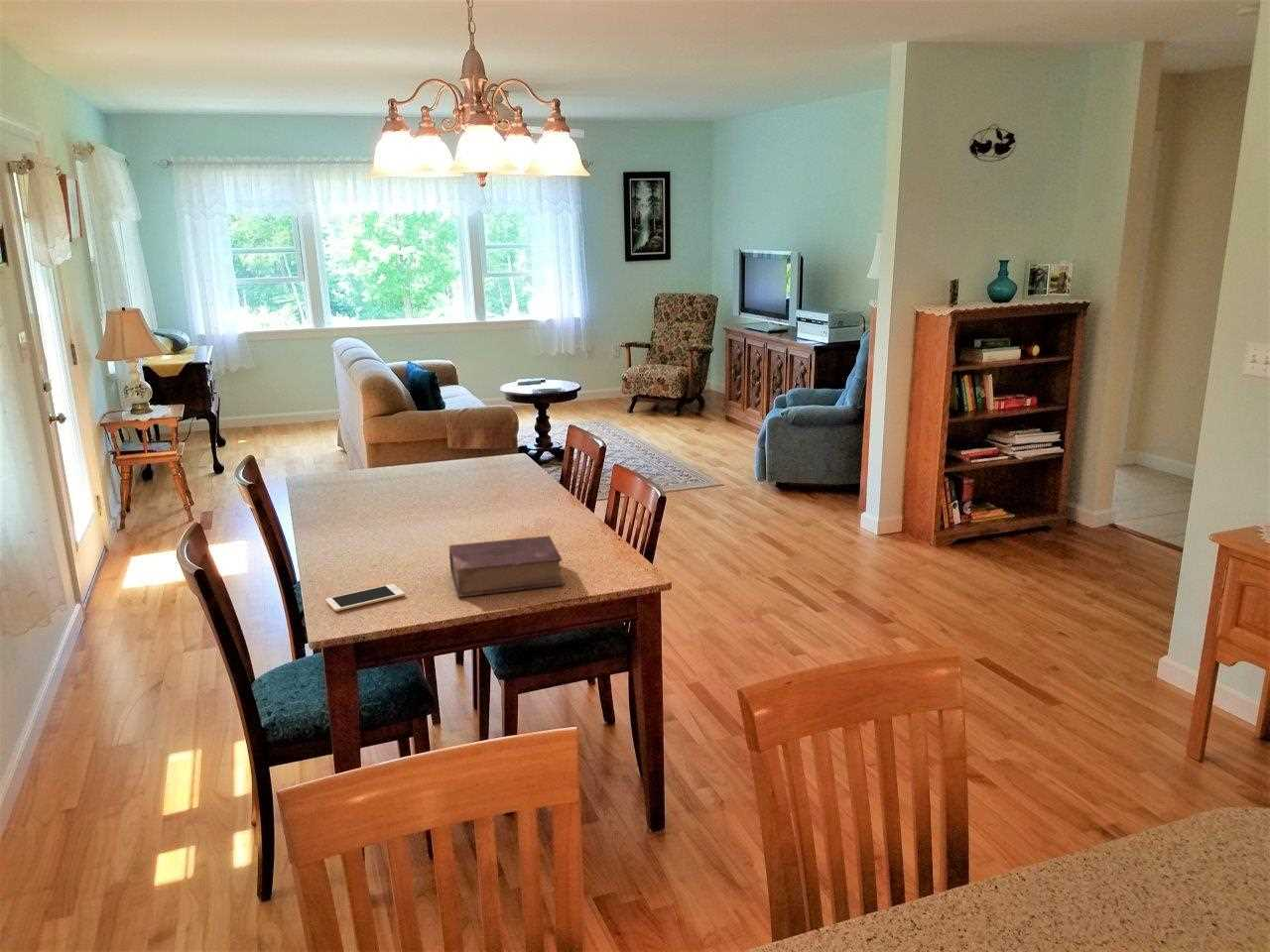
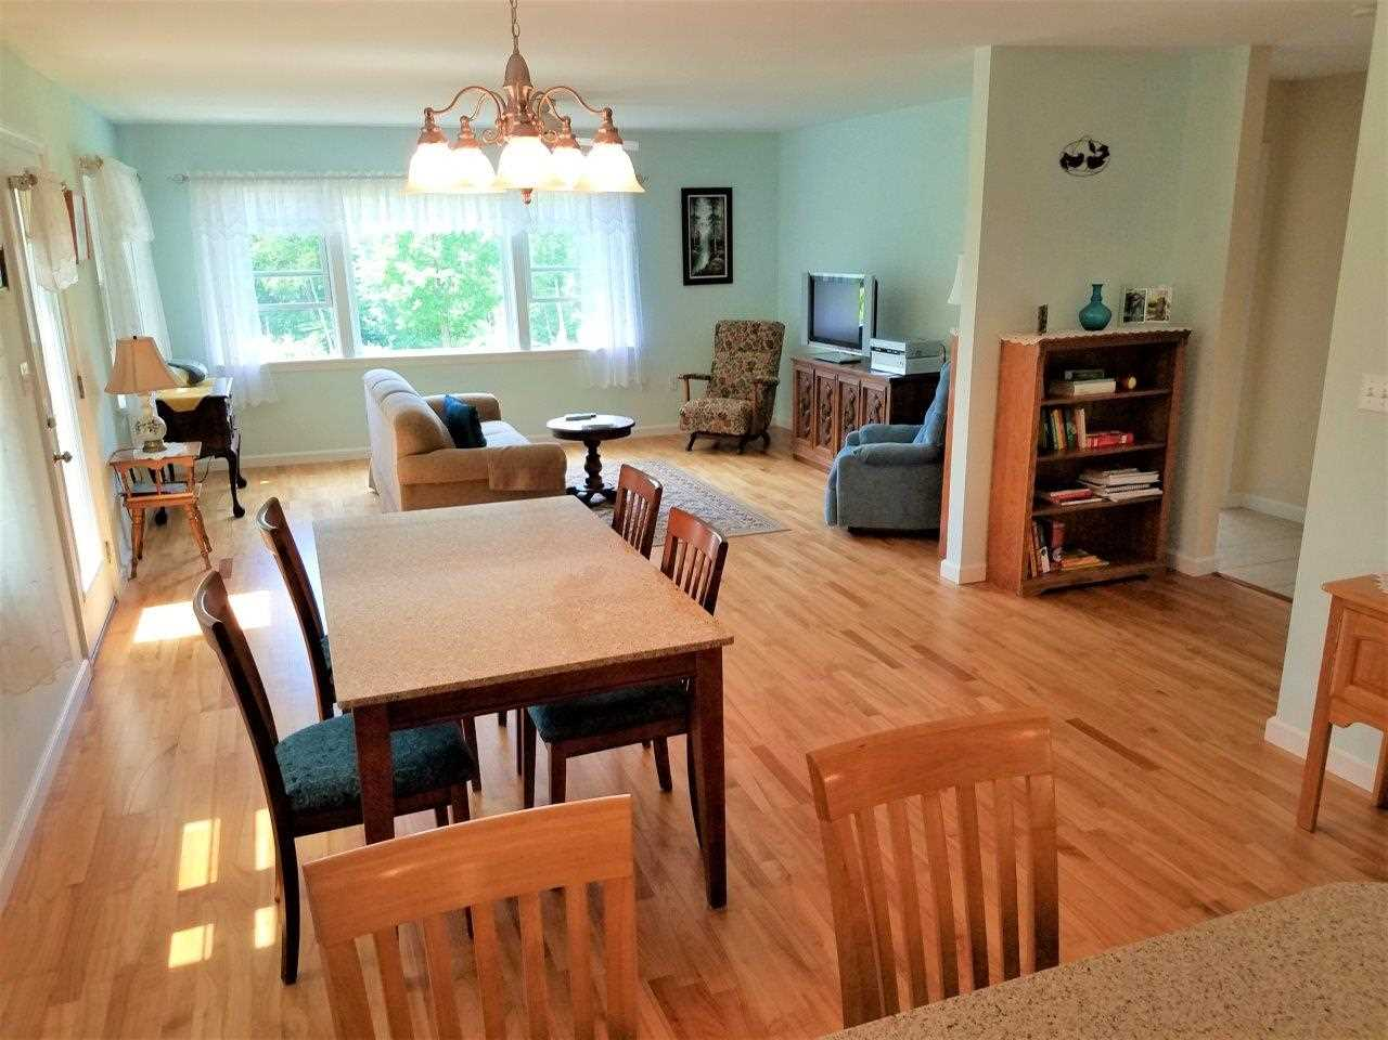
- book [448,535,566,598]
- cell phone [324,583,406,613]
